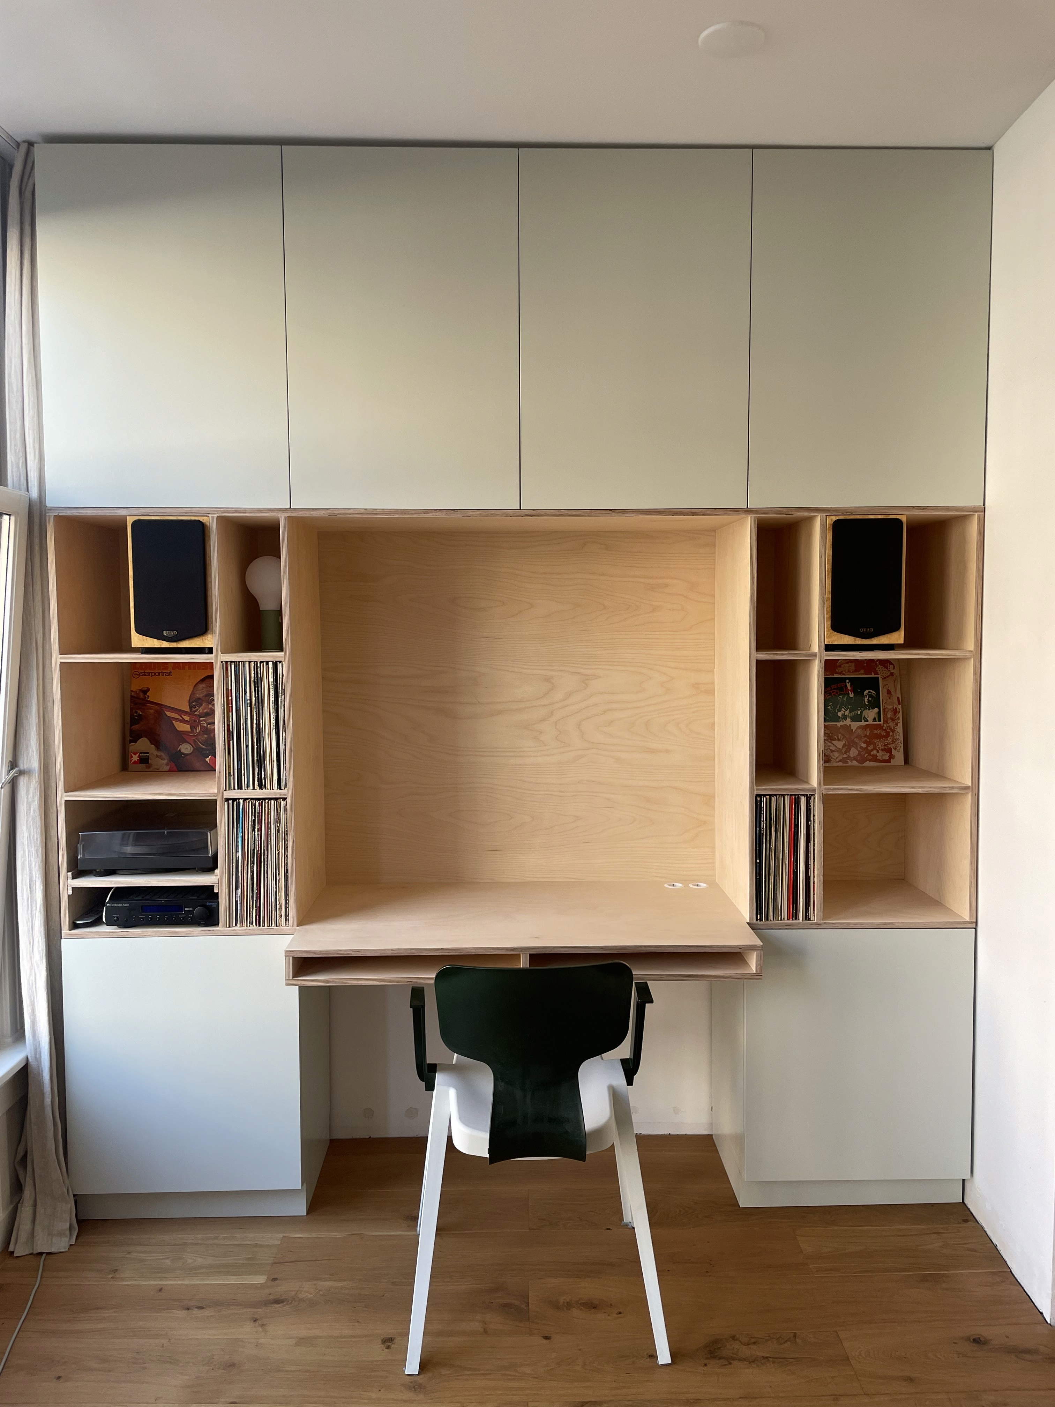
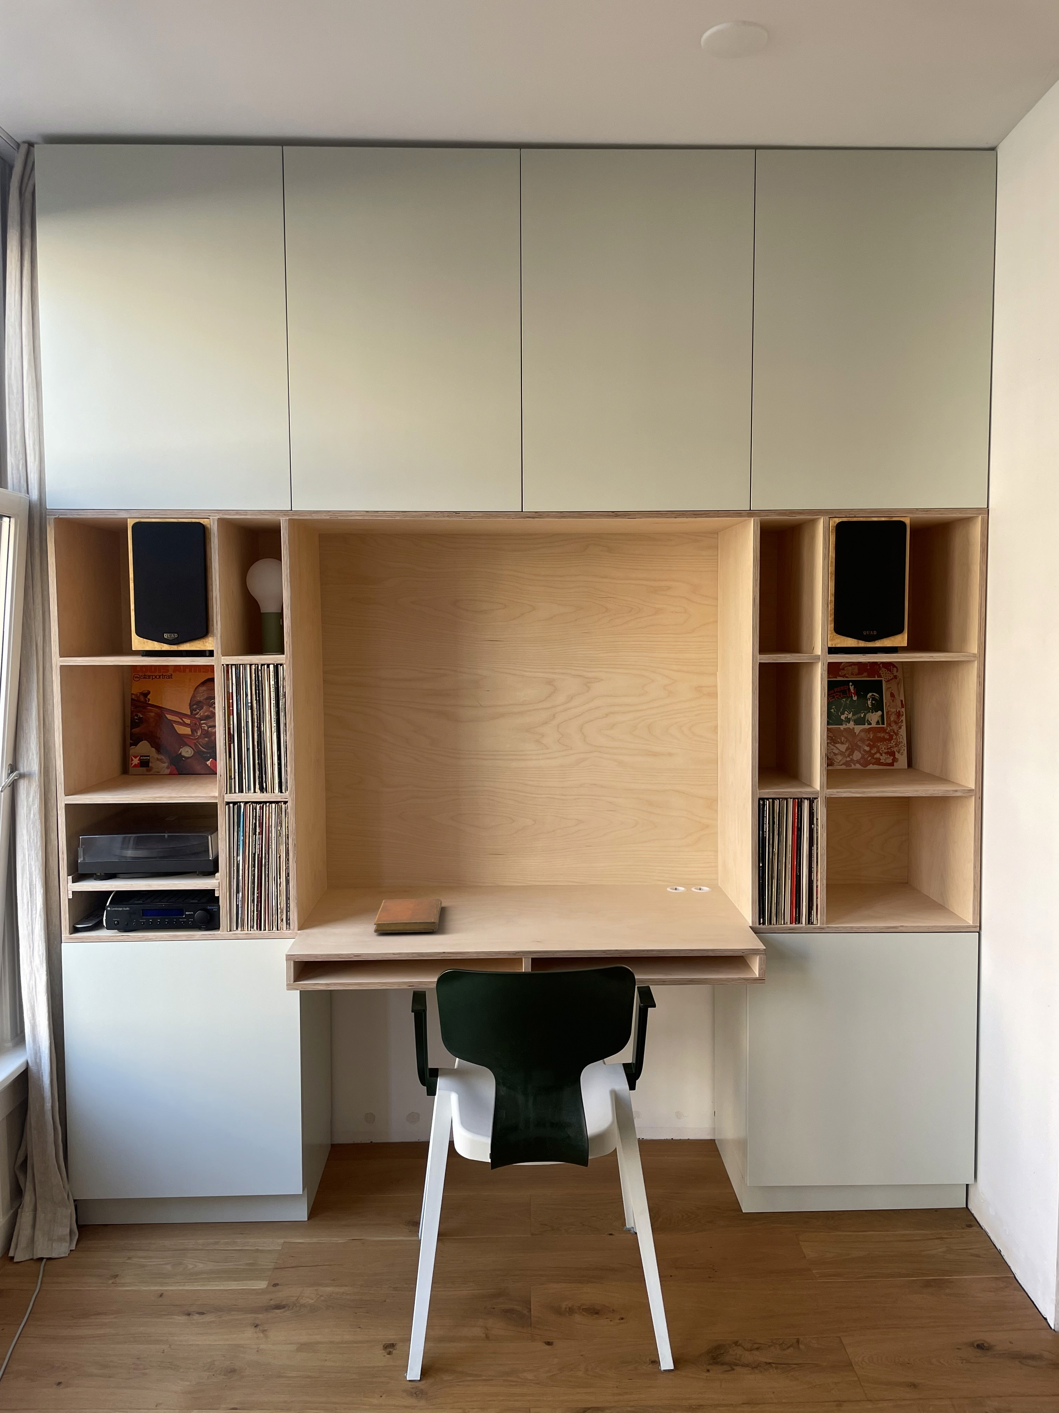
+ notebook [374,899,443,933]
